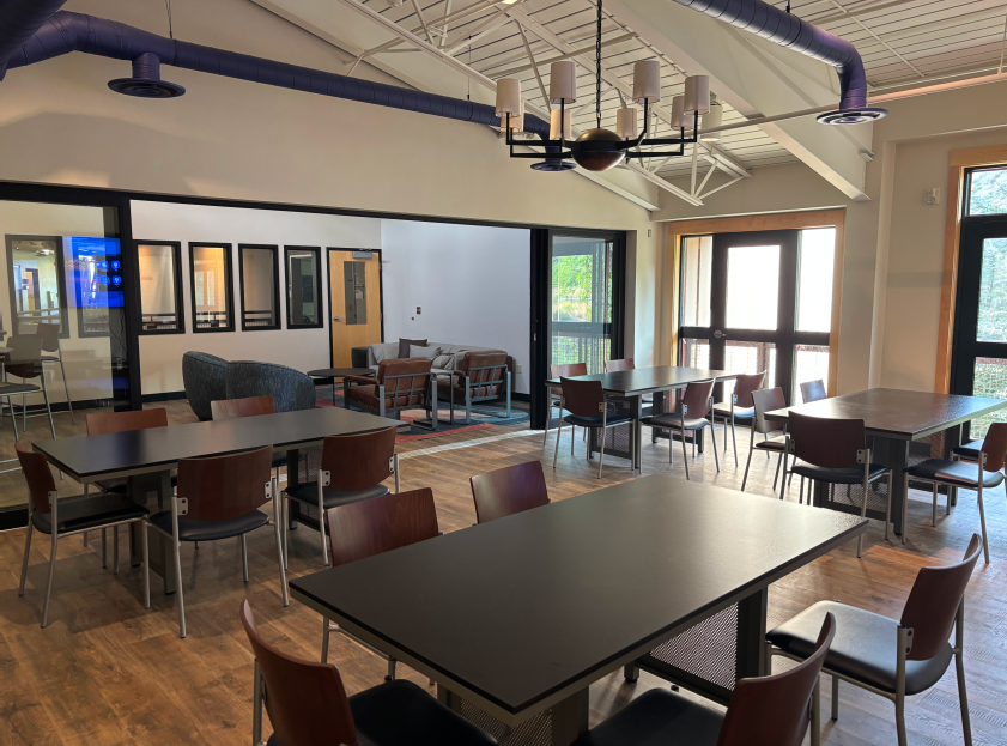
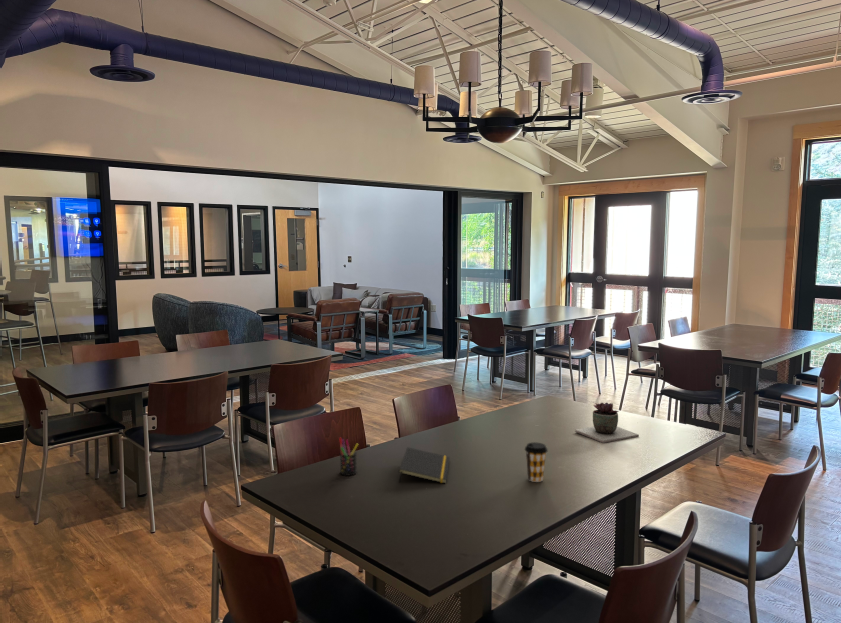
+ succulent plant [574,402,640,444]
+ coffee cup [524,441,549,483]
+ notepad [398,446,451,485]
+ pen holder [338,437,359,477]
